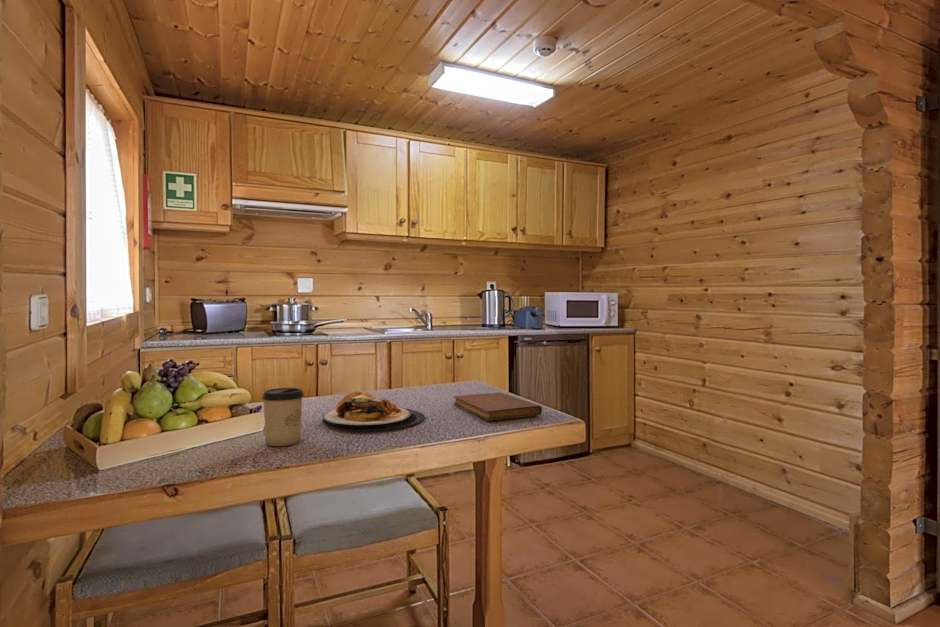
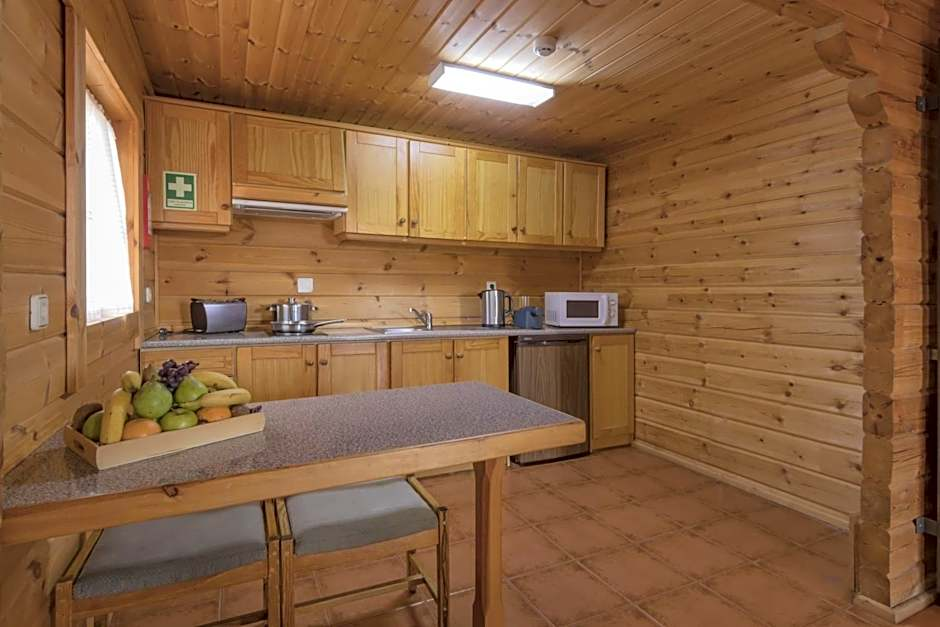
- notebook [453,392,543,421]
- plate [322,390,426,432]
- cup [261,387,305,447]
